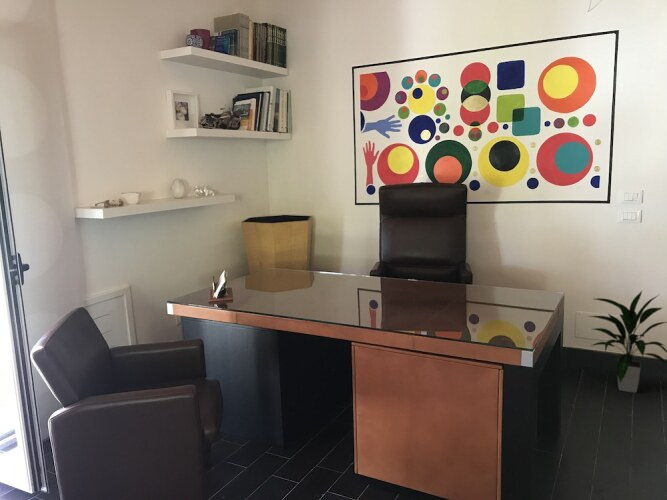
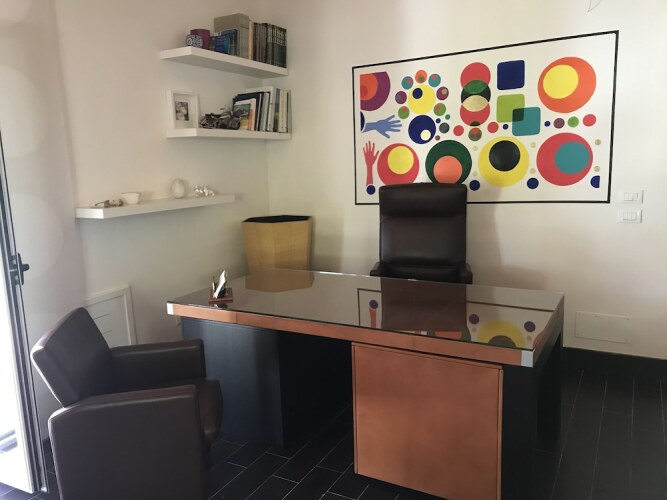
- indoor plant [587,290,667,394]
